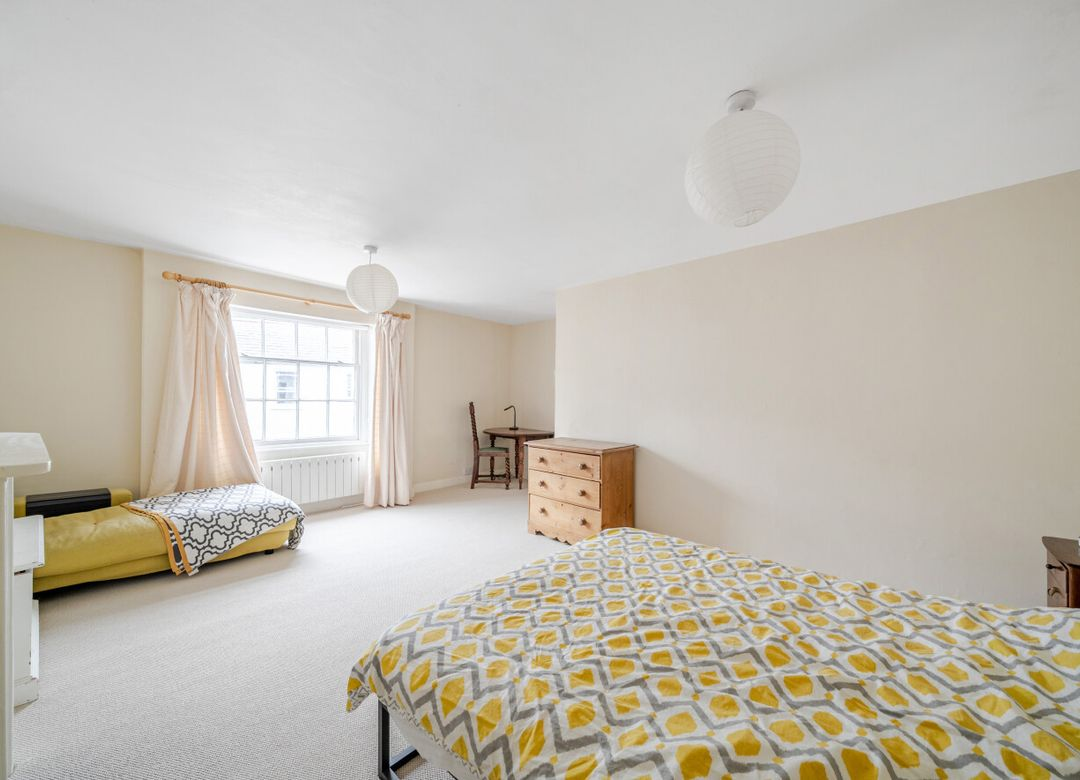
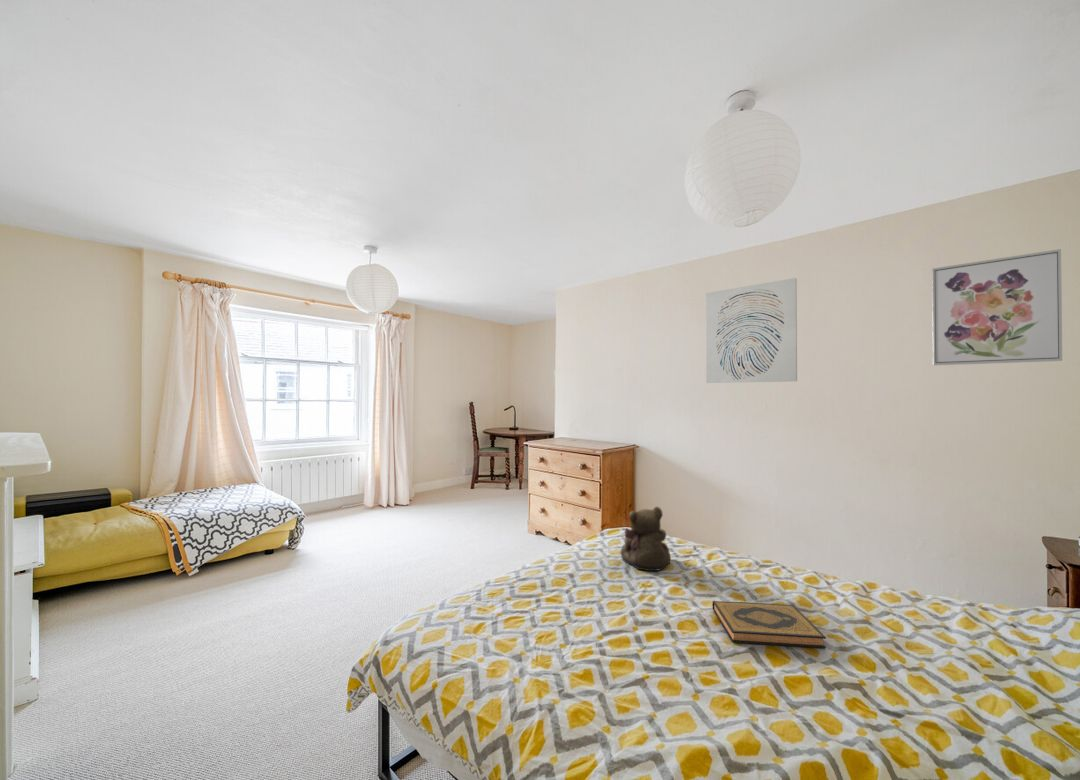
+ wall art [705,277,798,384]
+ hardback book [711,600,827,649]
+ wall art [931,248,1063,366]
+ teddy bear [620,506,671,572]
